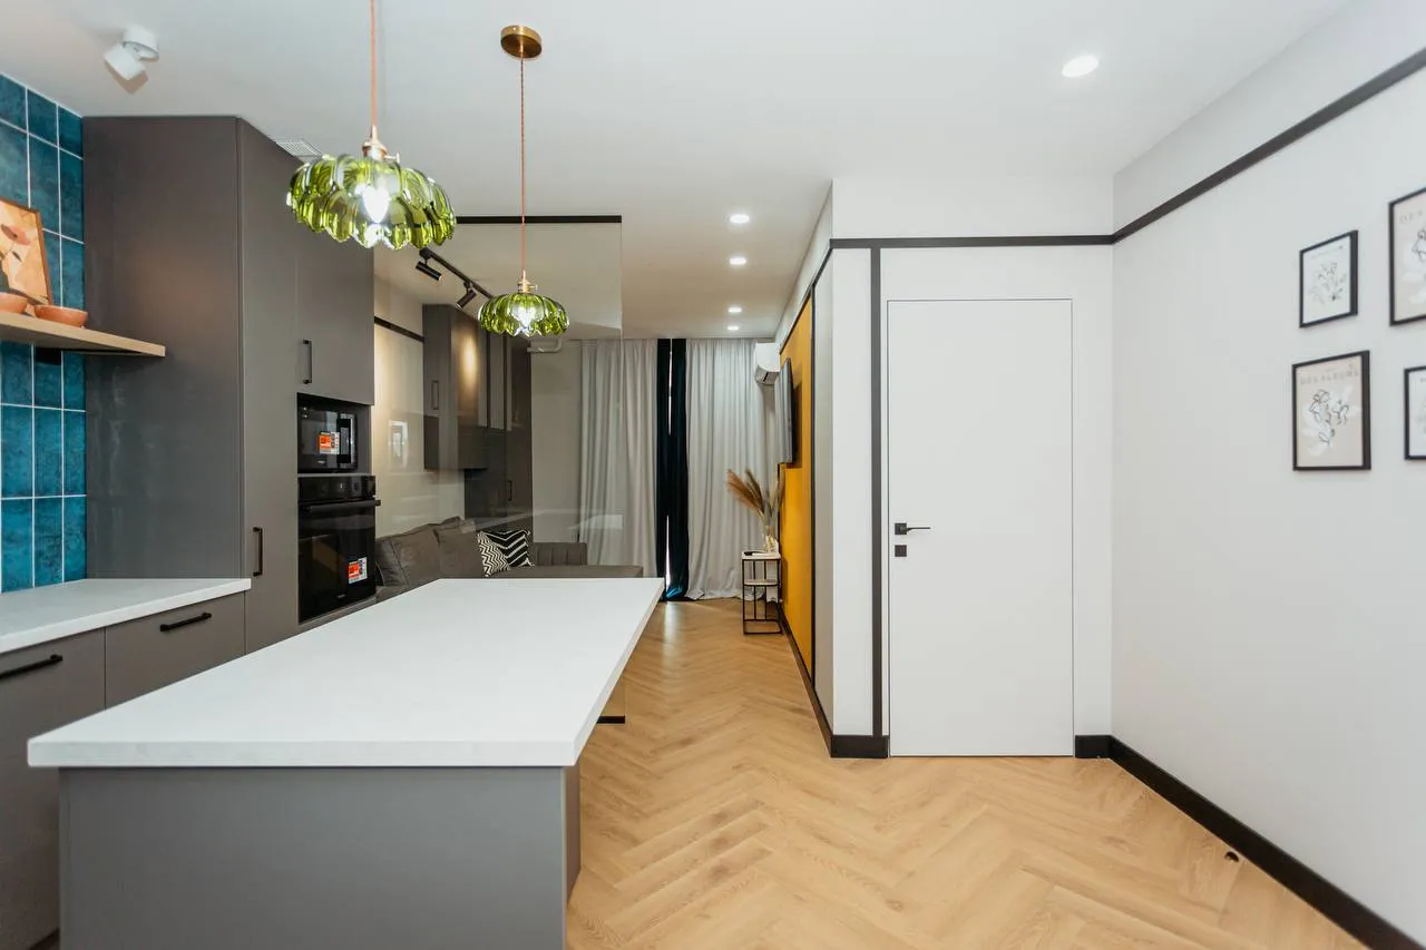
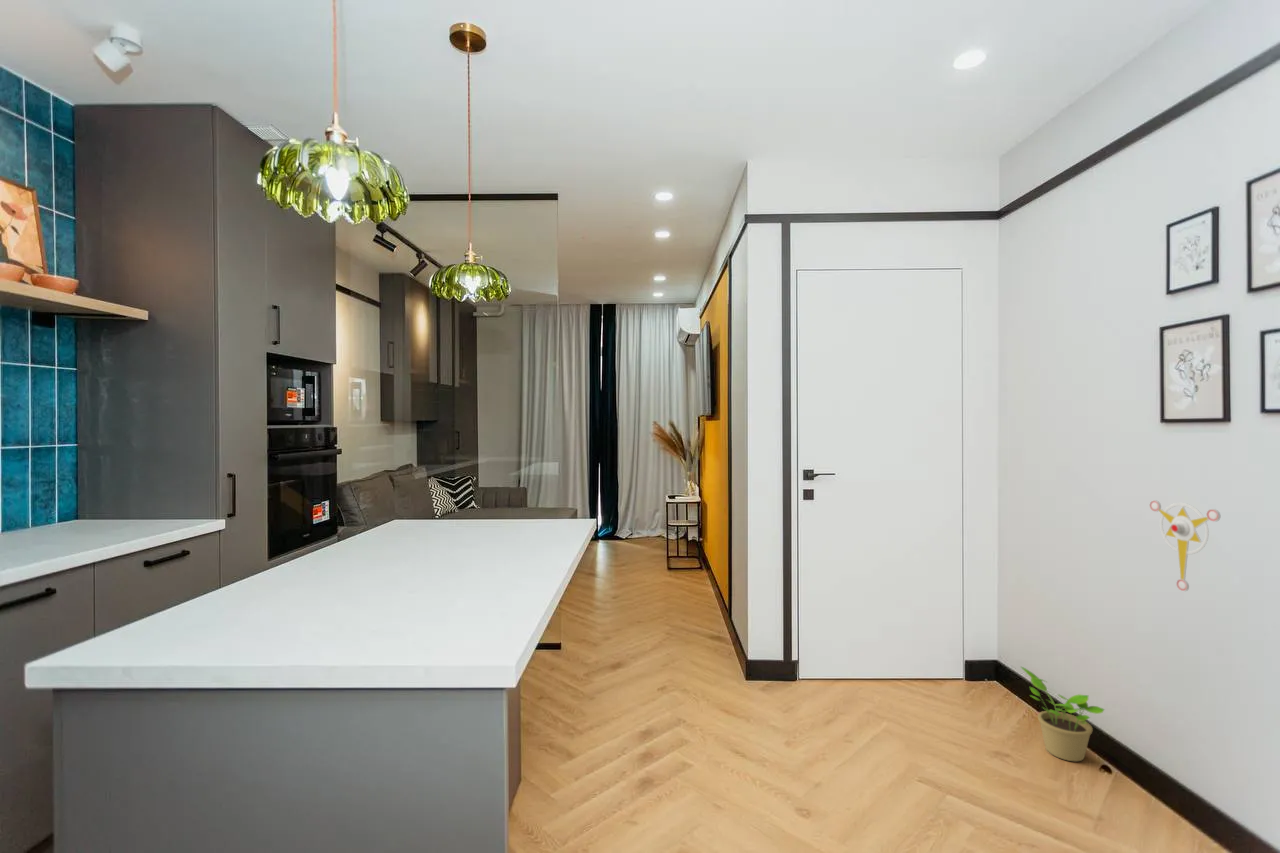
+ potted plant [1020,666,1106,762]
+ wall ornament [1148,499,1221,592]
